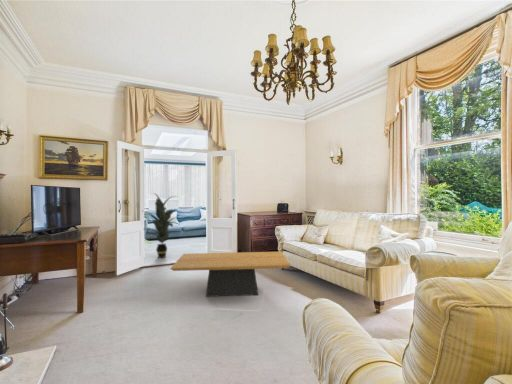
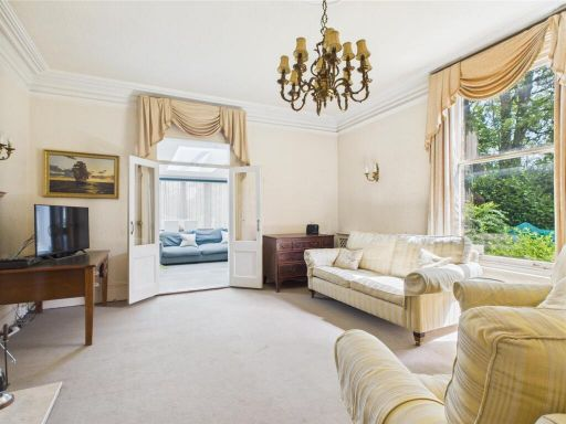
- coffee table [169,251,292,298]
- indoor plant [143,192,180,259]
